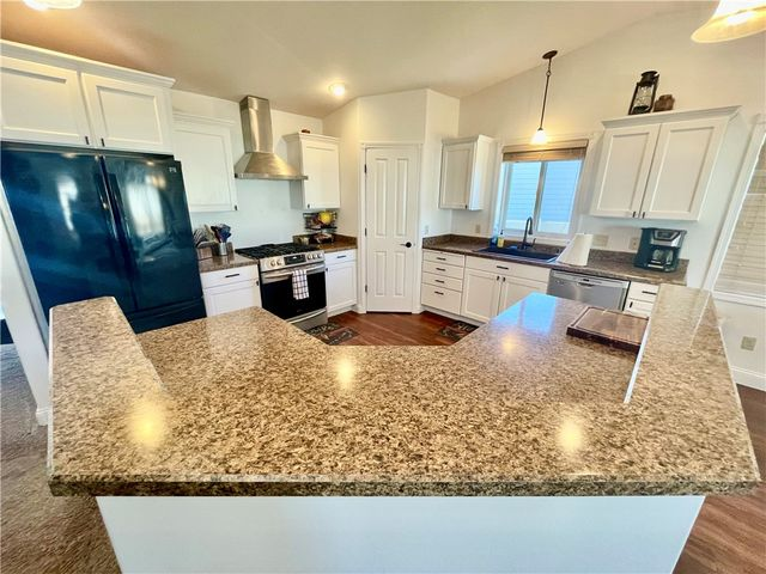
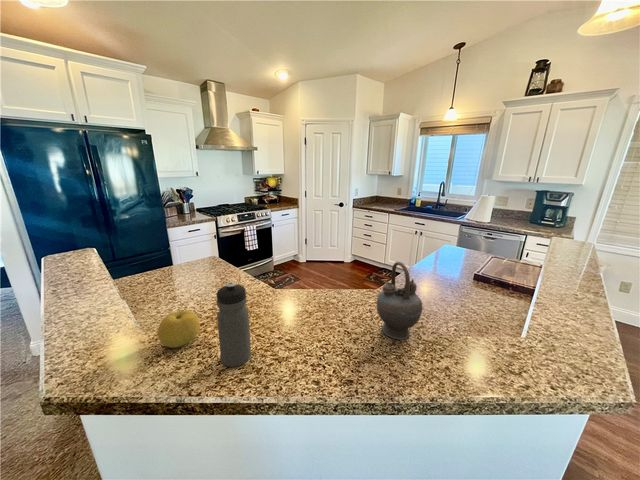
+ water bottle [216,281,252,368]
+ fruit [156,309,201,349]
+ teapot [376,261,423,341]
